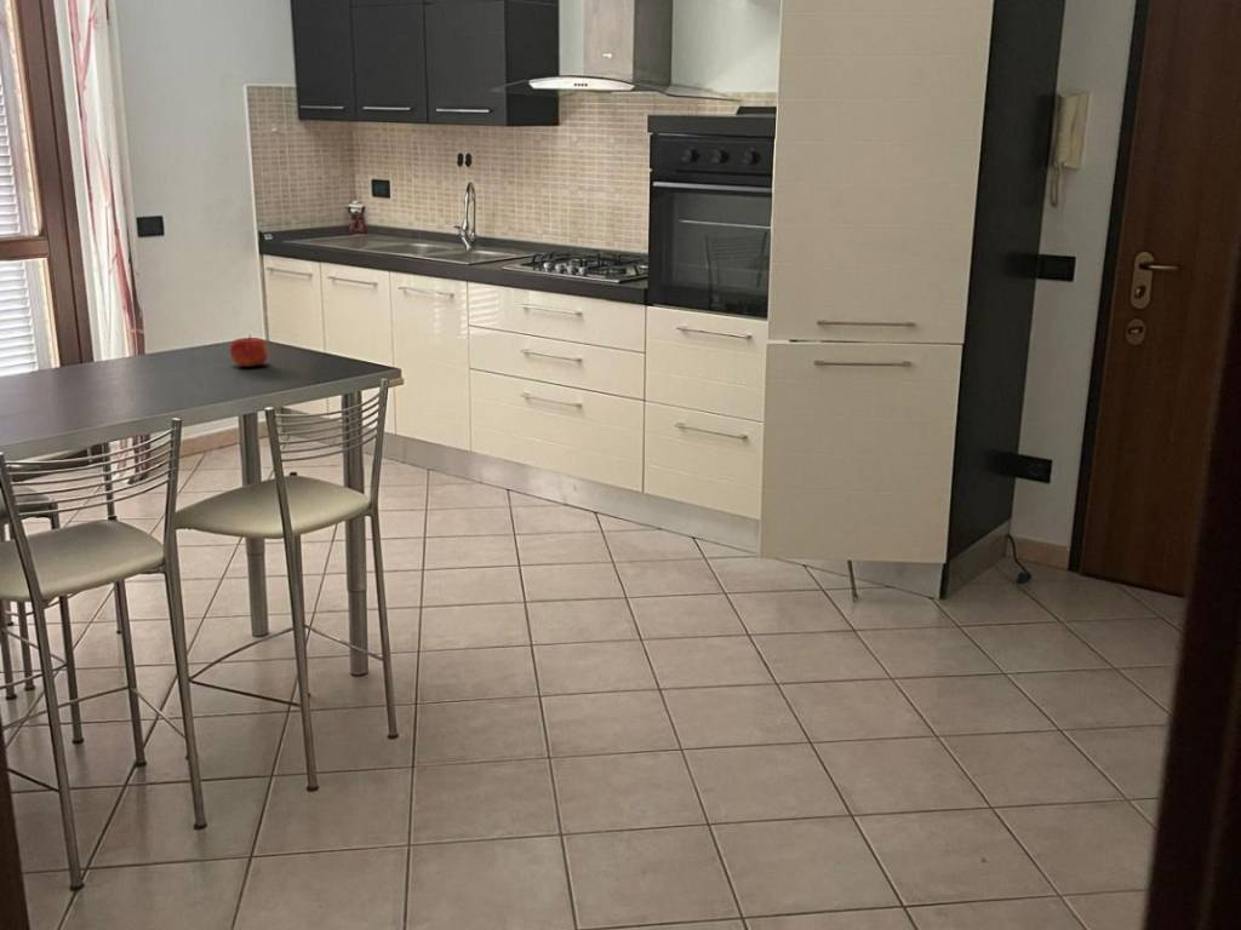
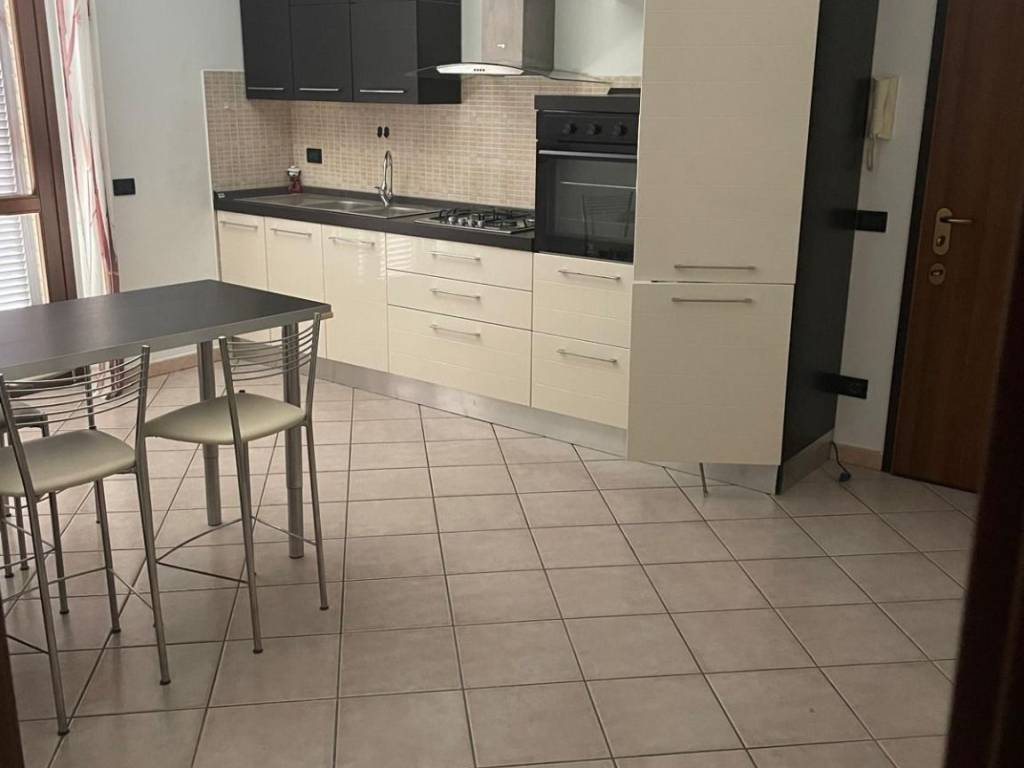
- fruit [229,334,269,368]
